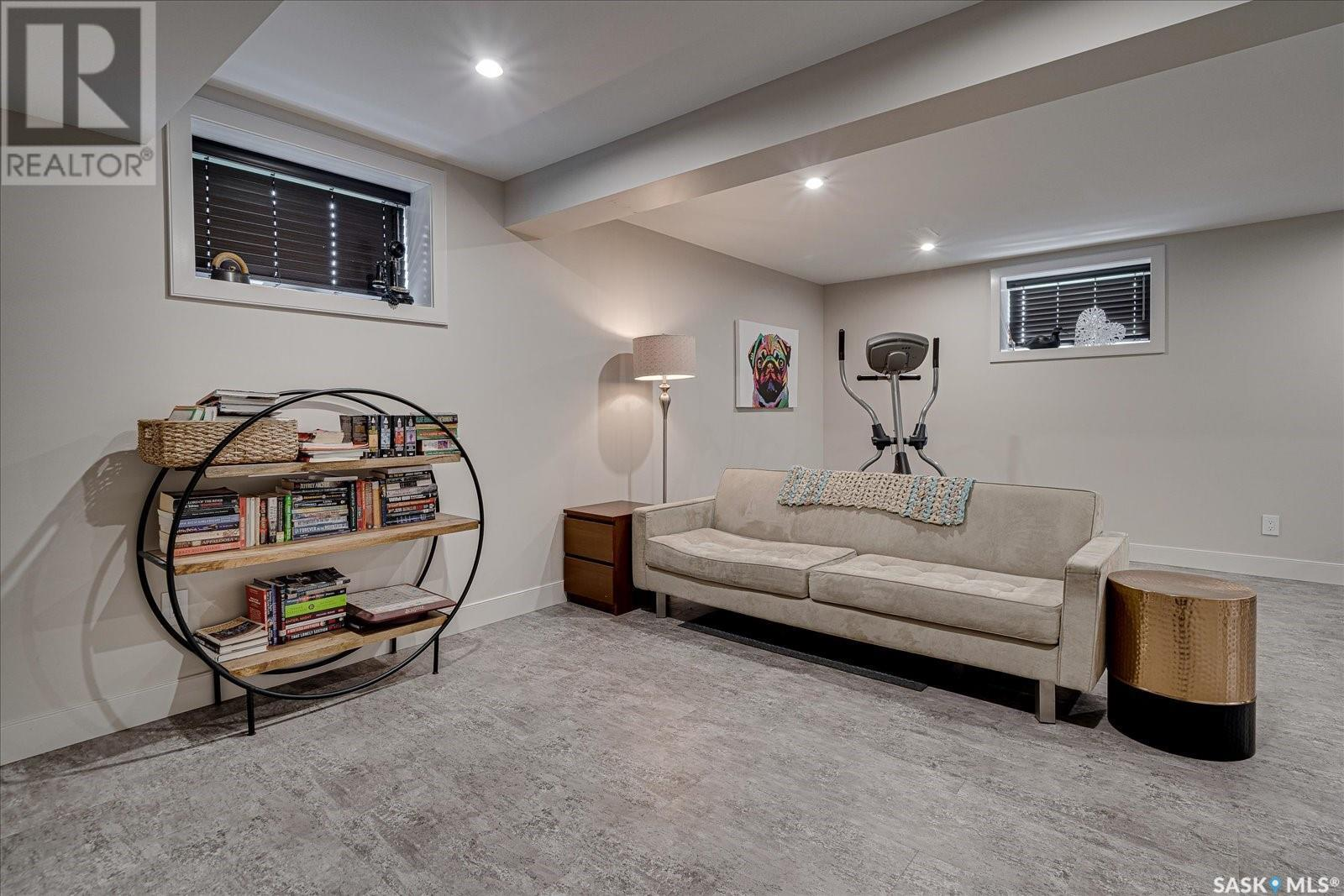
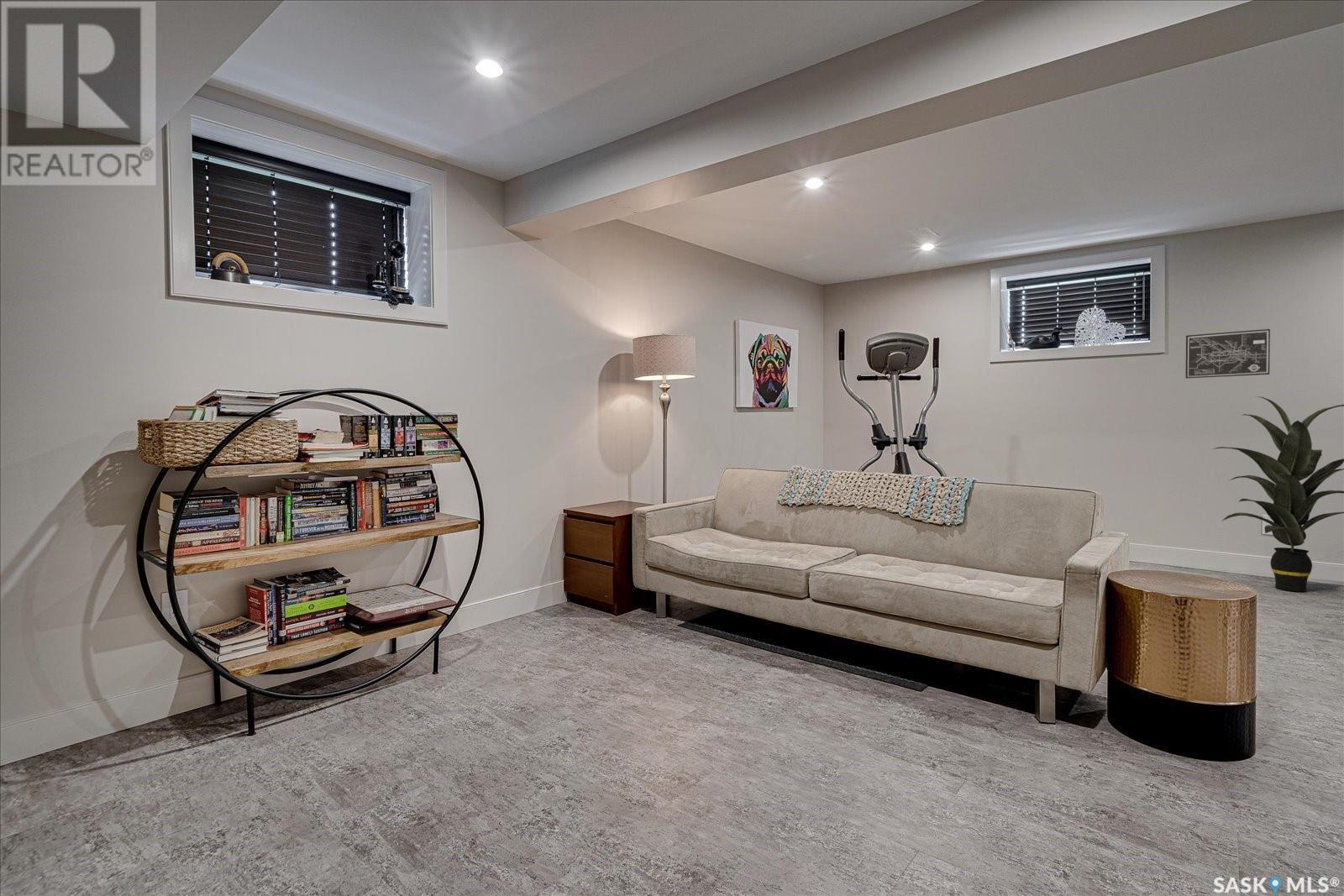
+ indoor plant [1212,396,1344,592]
+ wall art [1184,328,1271,379]
